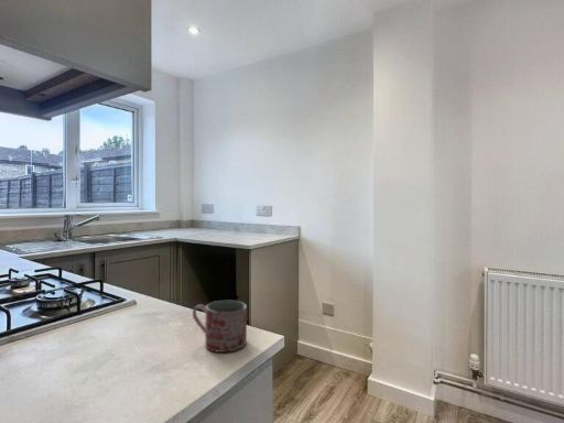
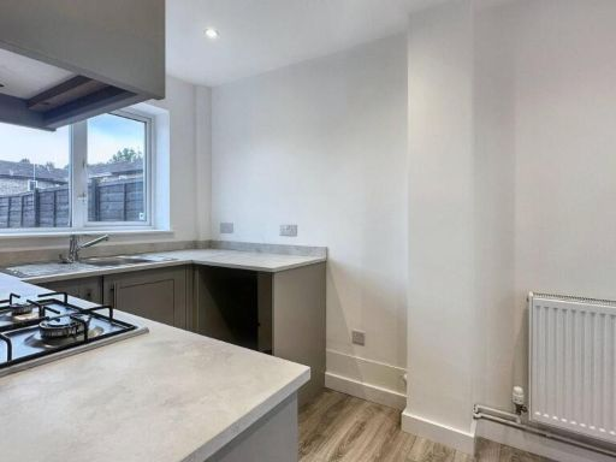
- mug [192,300,248,354]
